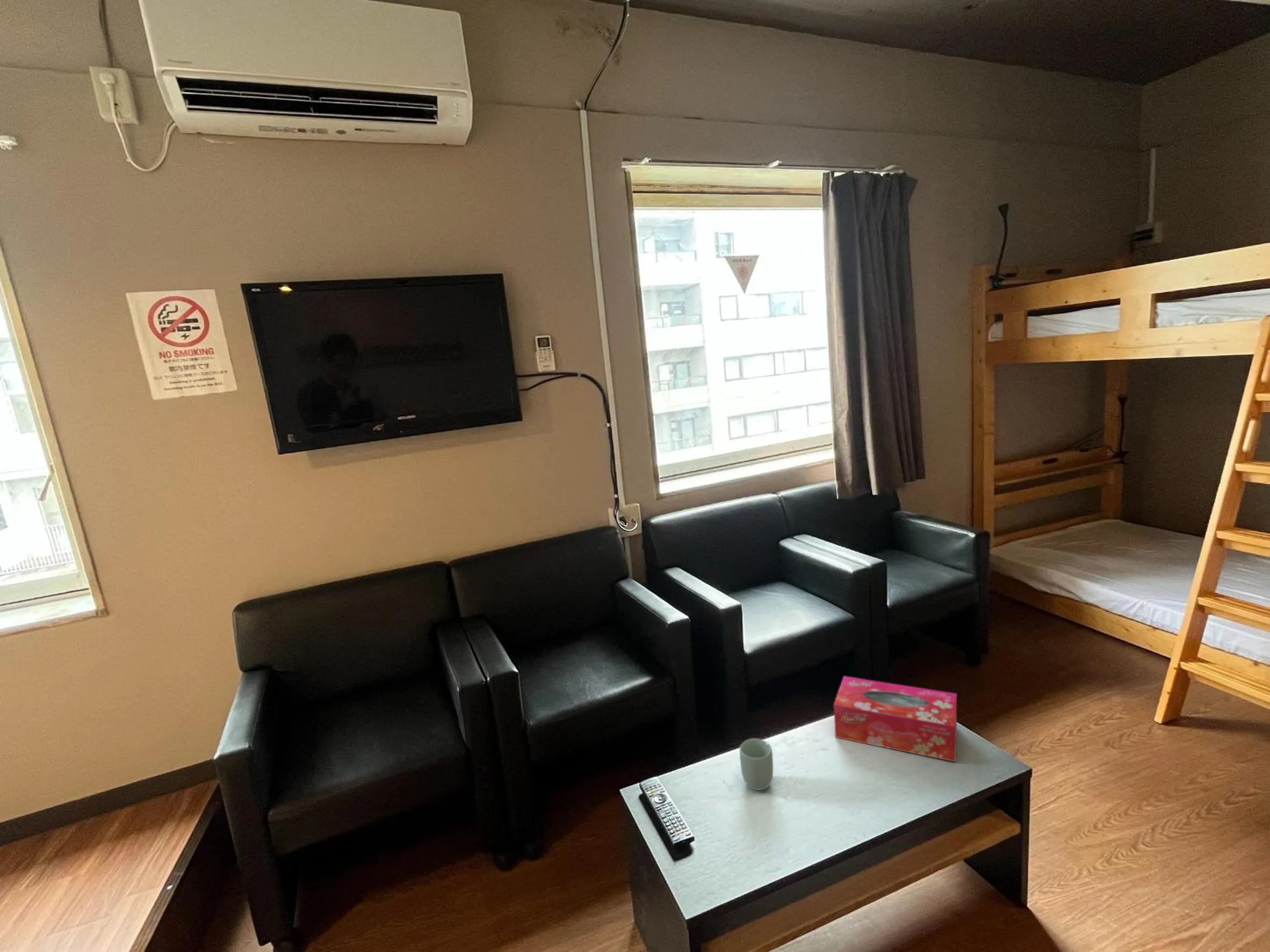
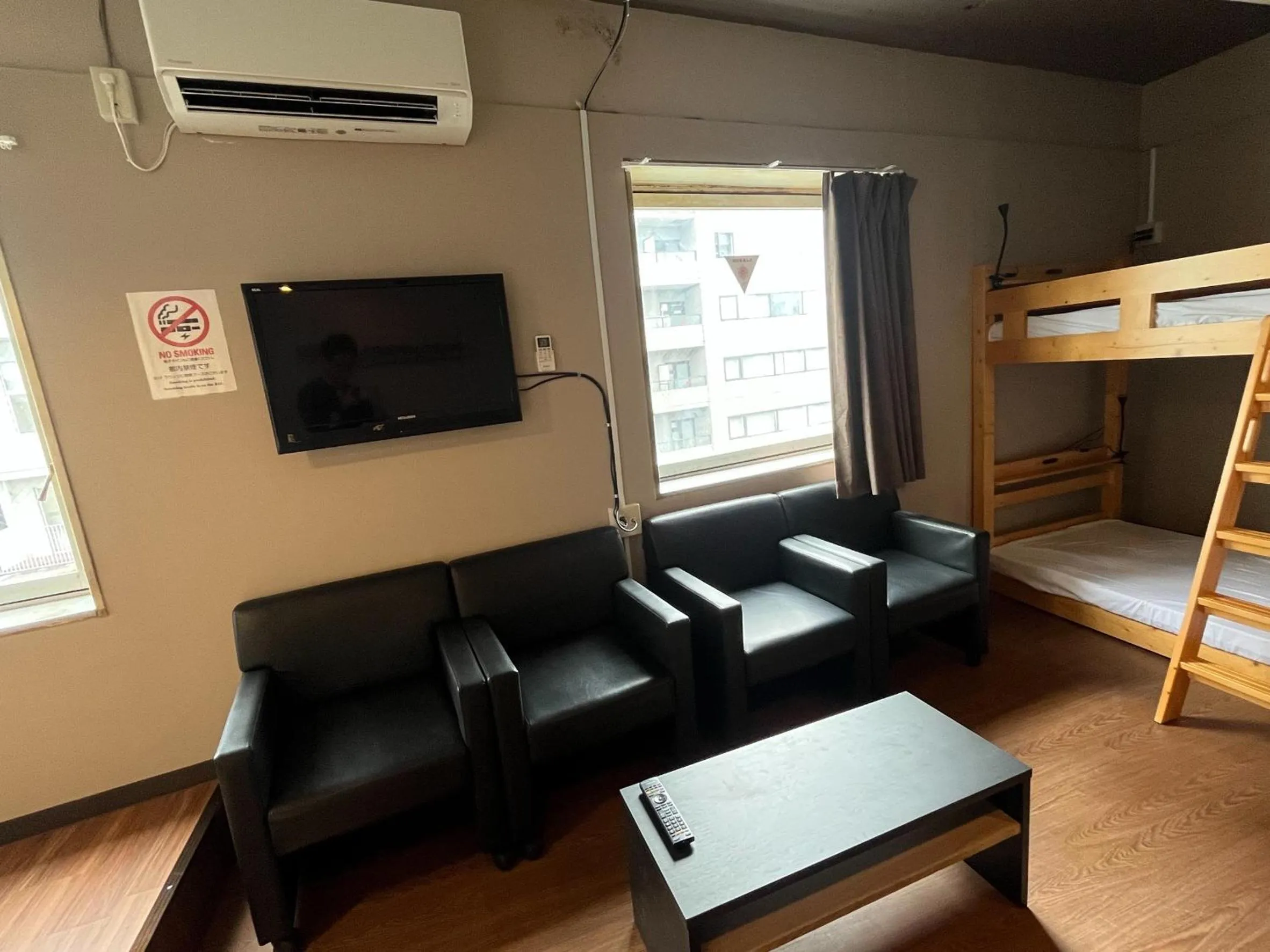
- cup [739,738,774,791]
- tissue box [833,675,957,762]
